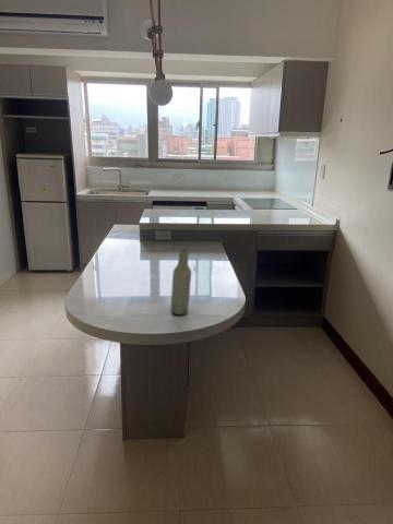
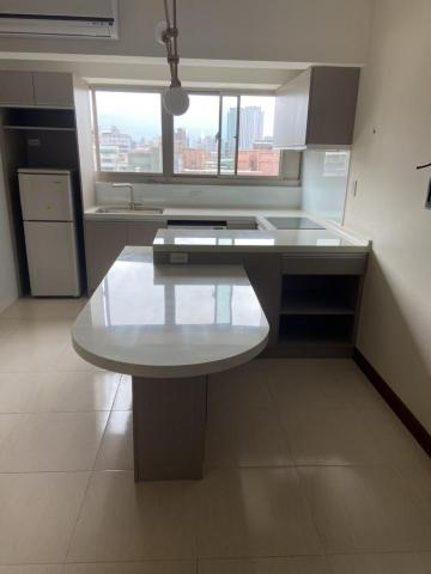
- bottle [170,248,192,317]
